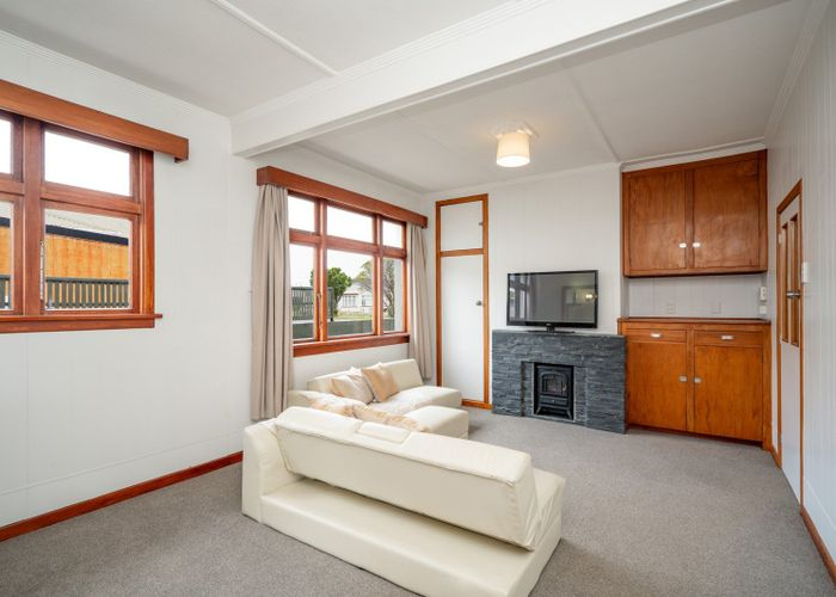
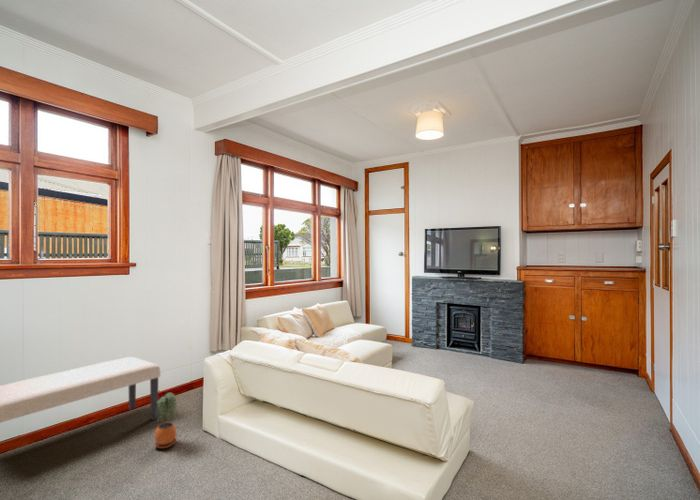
+ potted plant [153,392,178,449]
+ bench [0,356,161,424]
